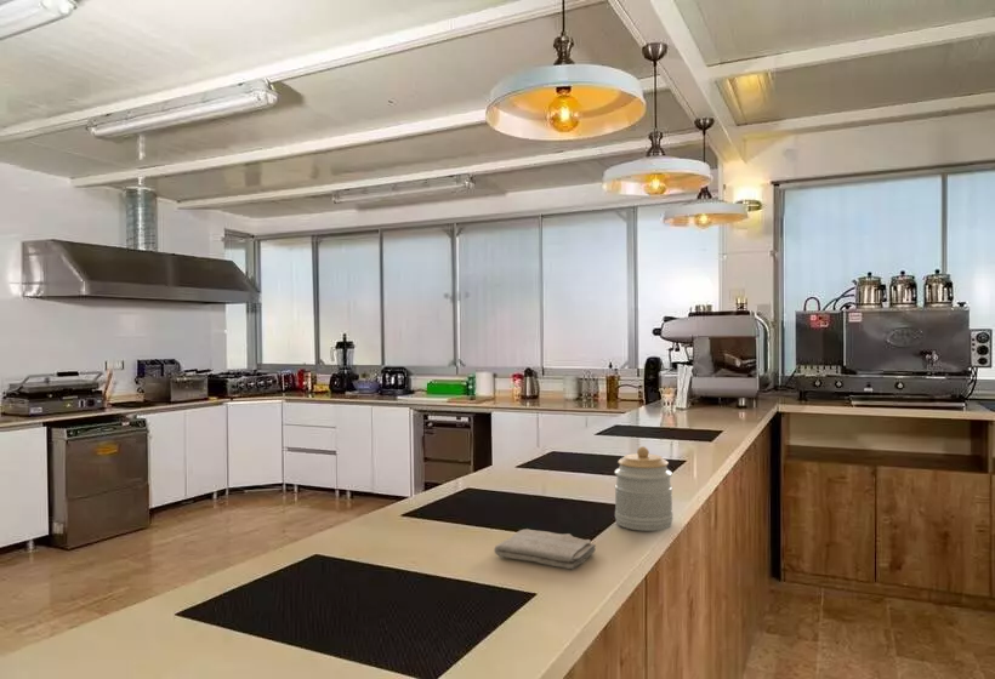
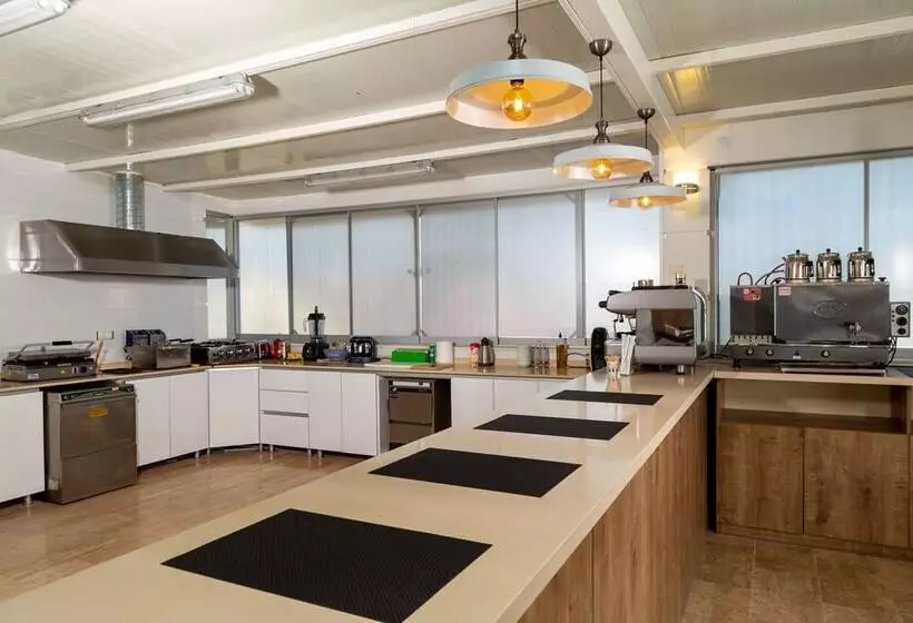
- washcloth [493,527,597,570]
- jar [613,445,675,532]
